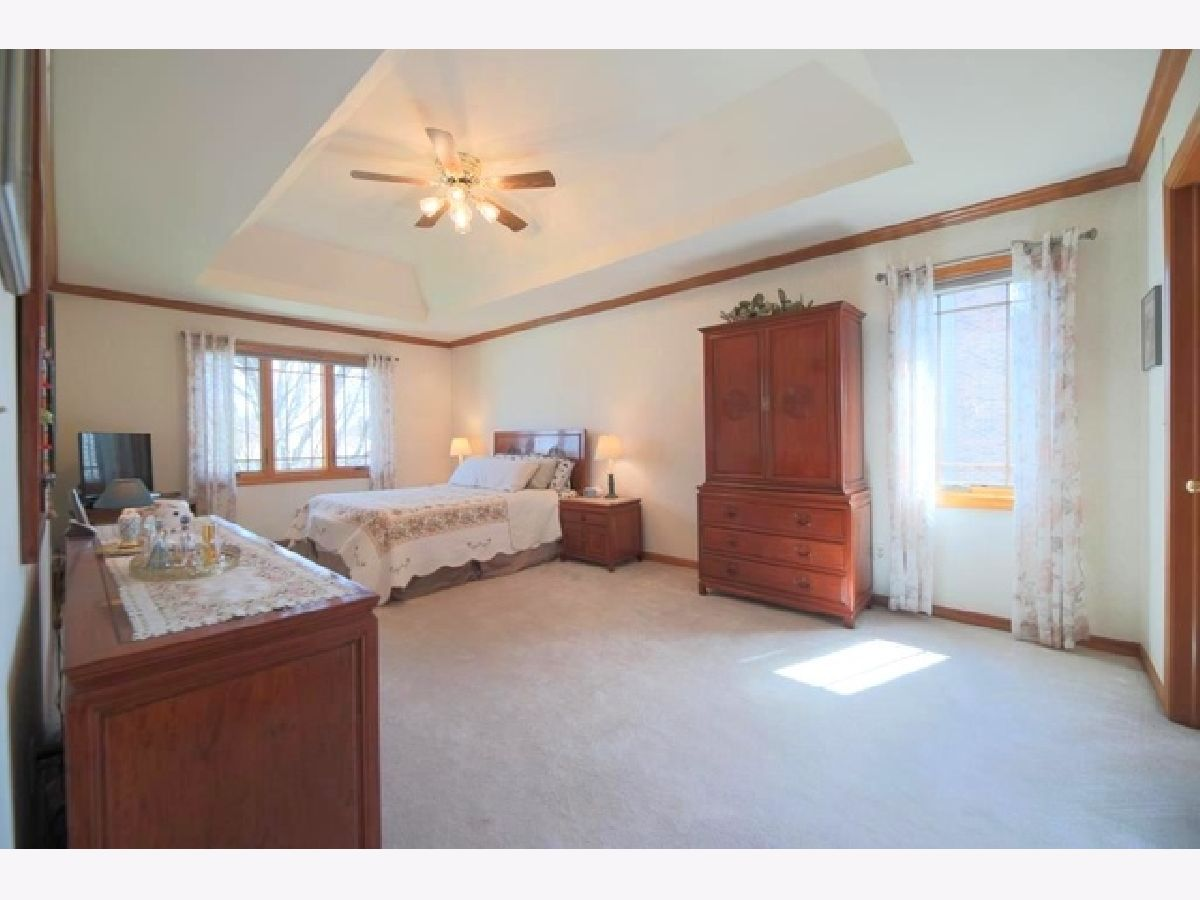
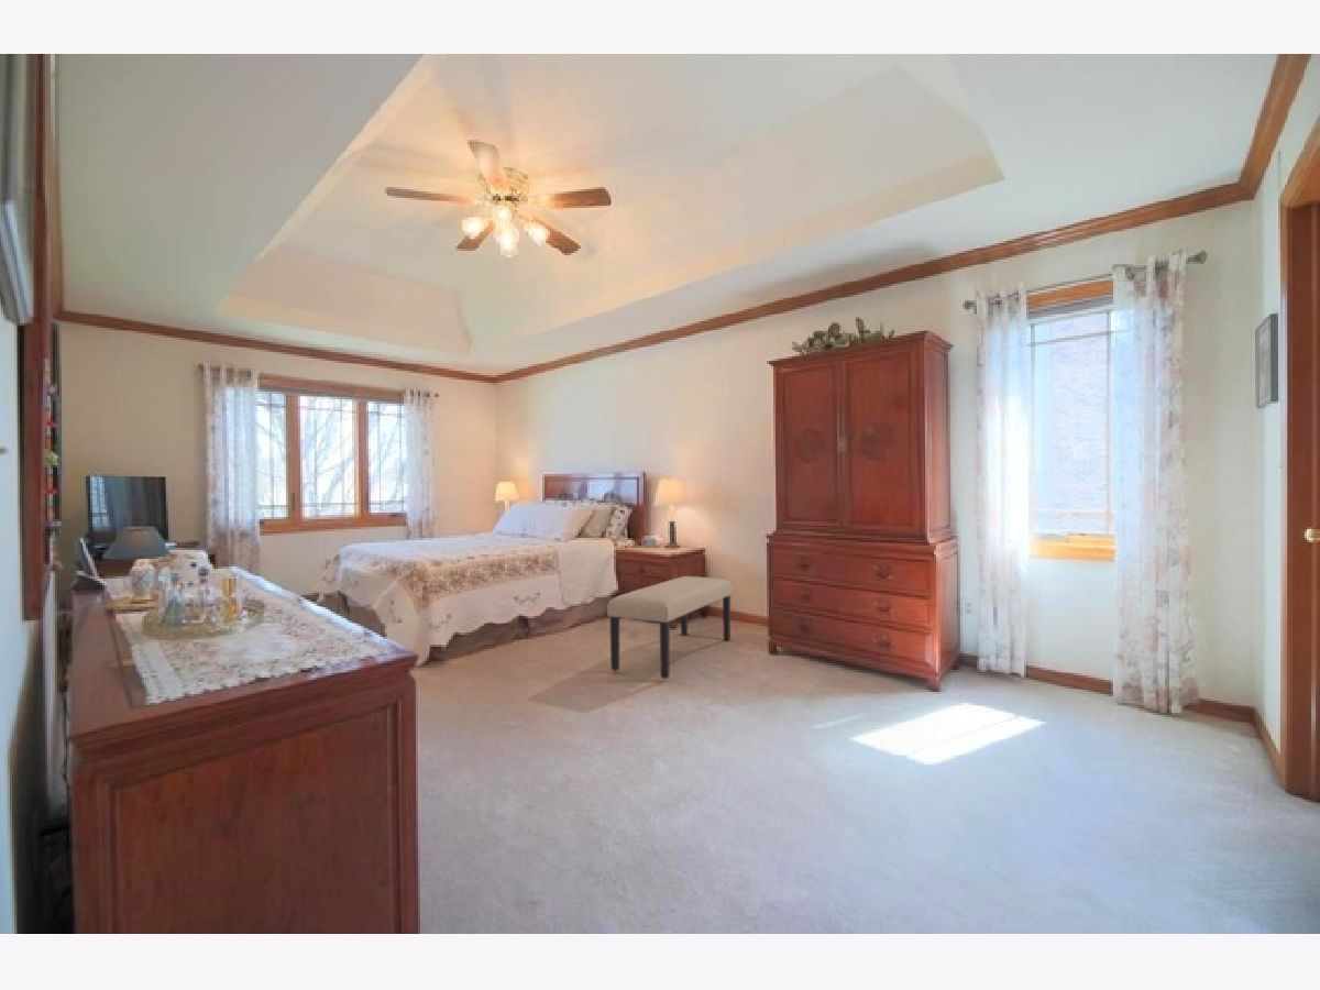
+ bench [606,575,734,680]
